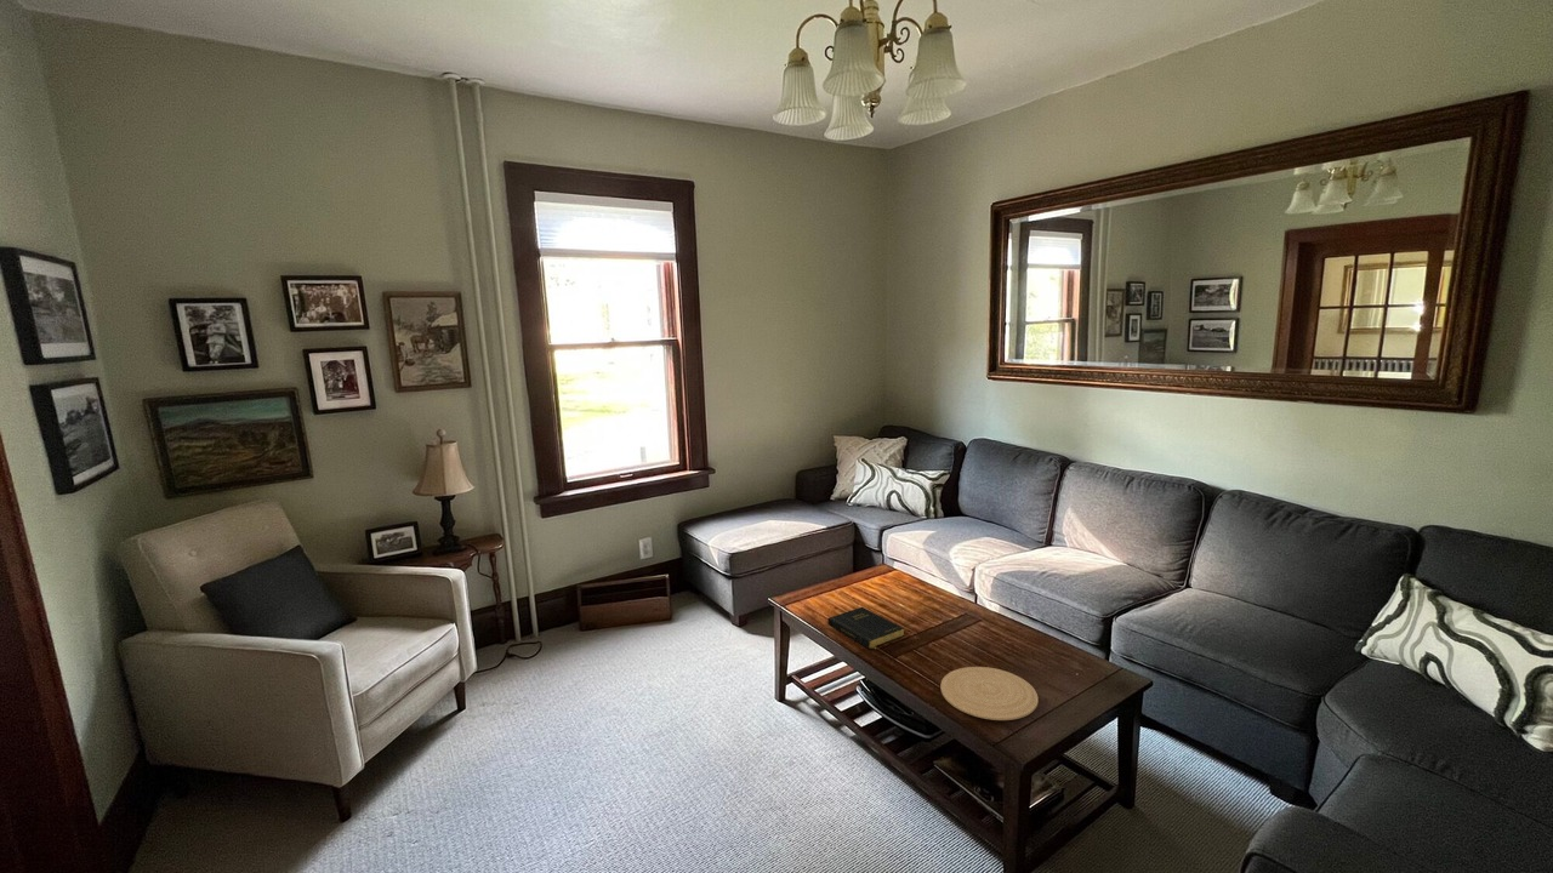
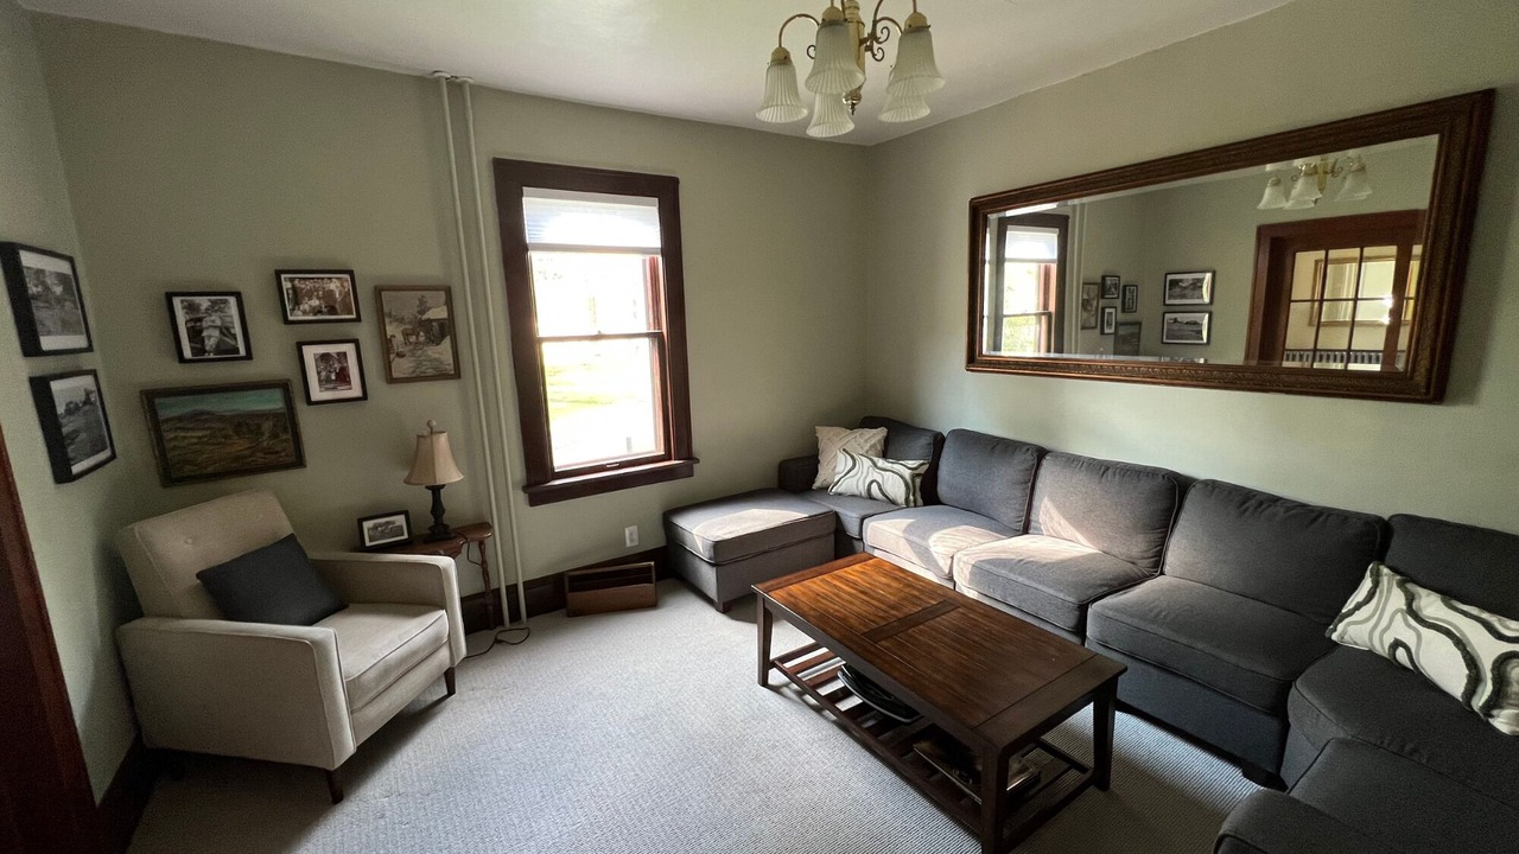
- plate [939,666,1040,721]
- book [827,606,905,650]
